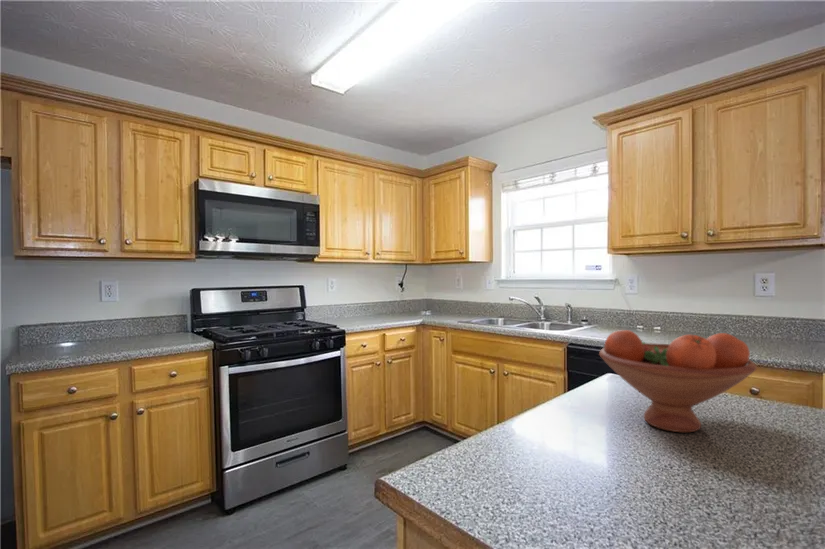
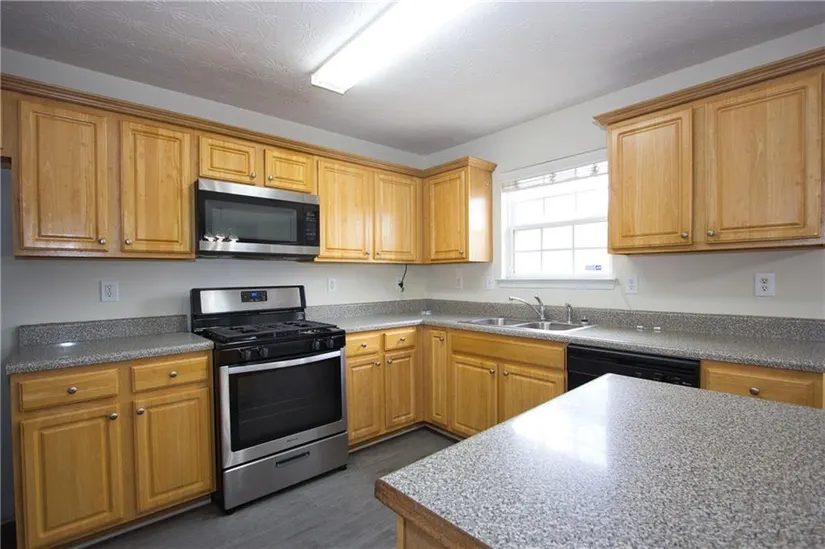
- fruit bowl [598,329,757,433]
